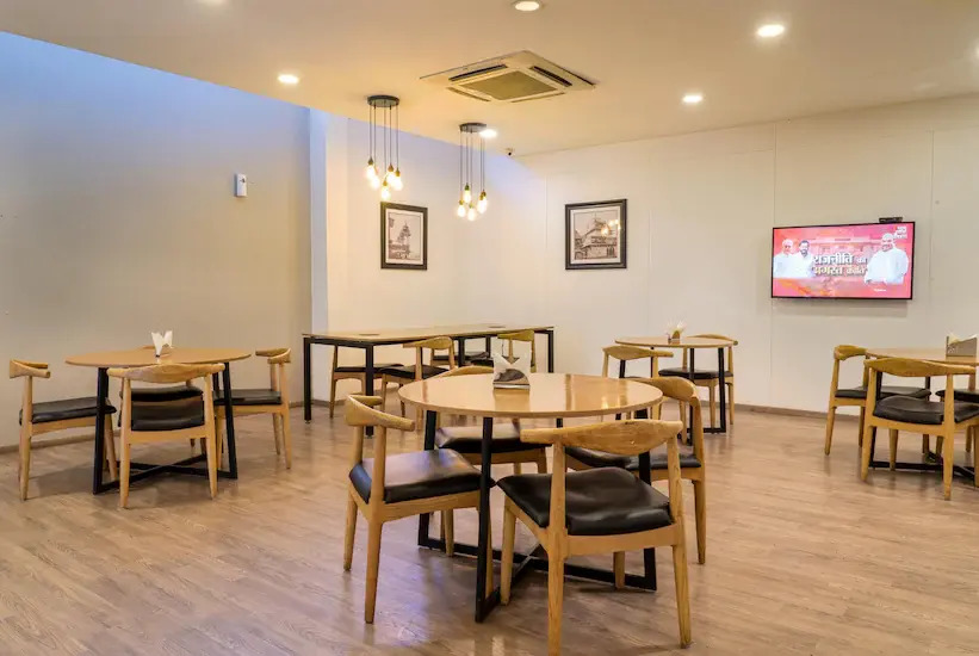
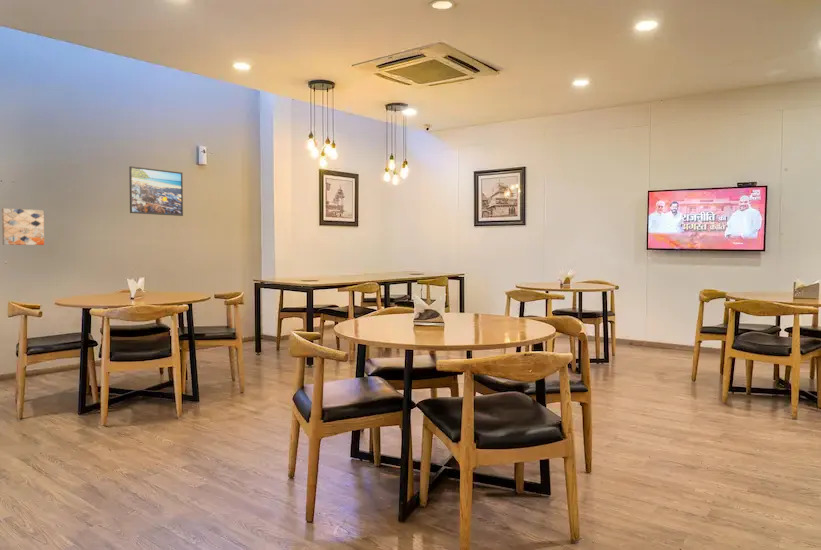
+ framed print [128,165,184,217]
+ wall art [1,207,45,246]
